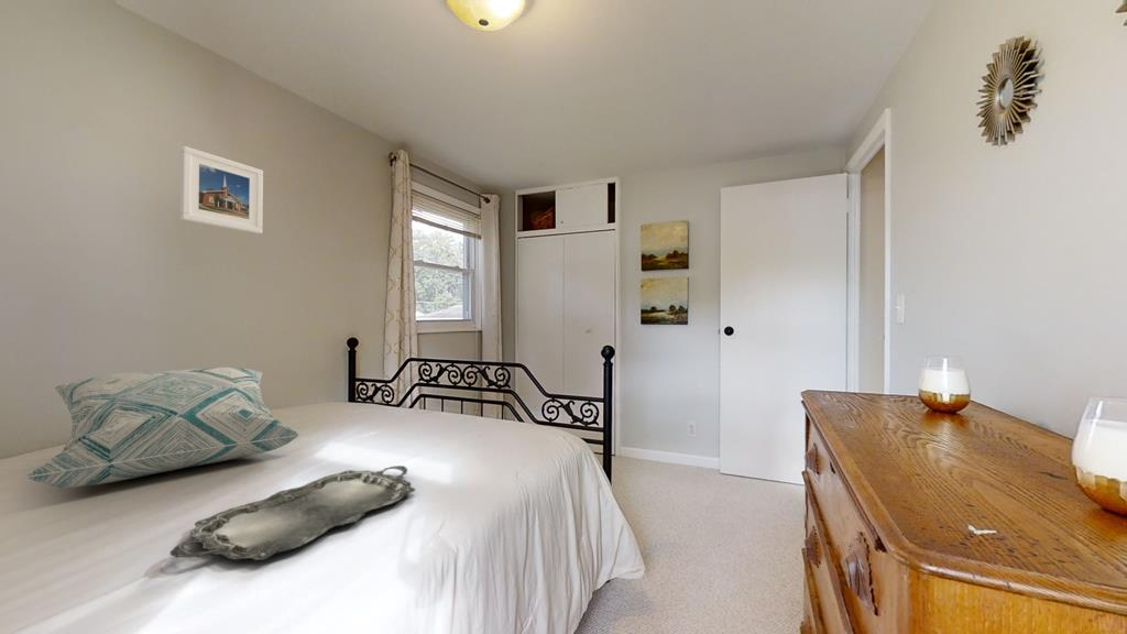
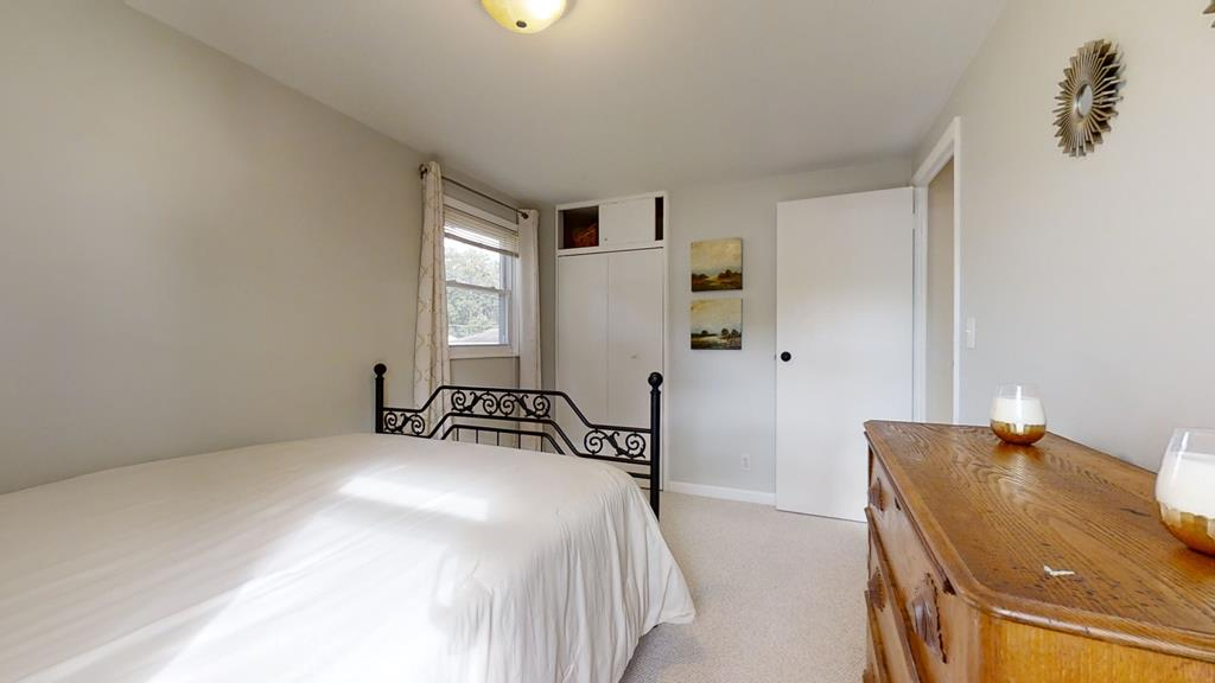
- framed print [179,145,264,234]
- serving tray [169,464,416,561]
- decorative pillow [22,367,302,489]
